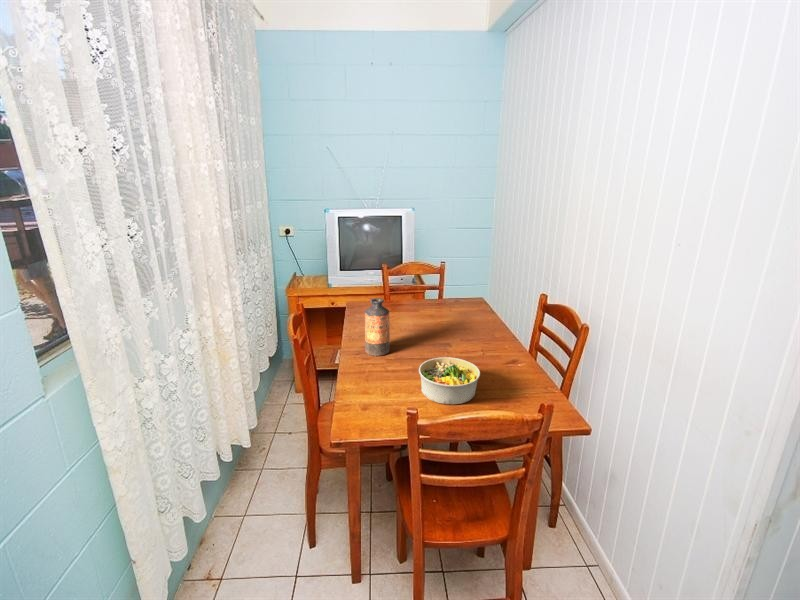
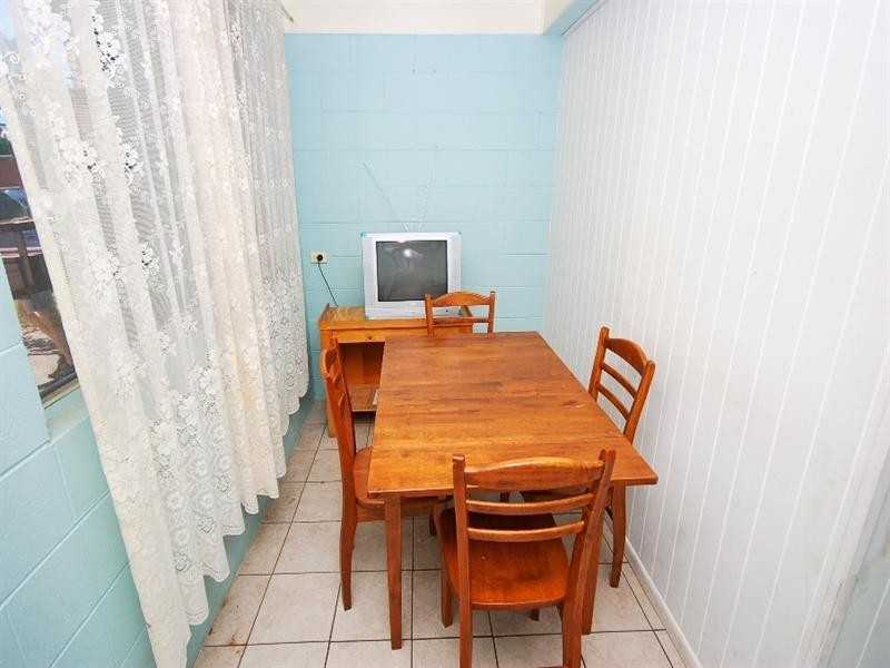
- bowl [418,356,481,405]
- bottle [364,297,391,357]
